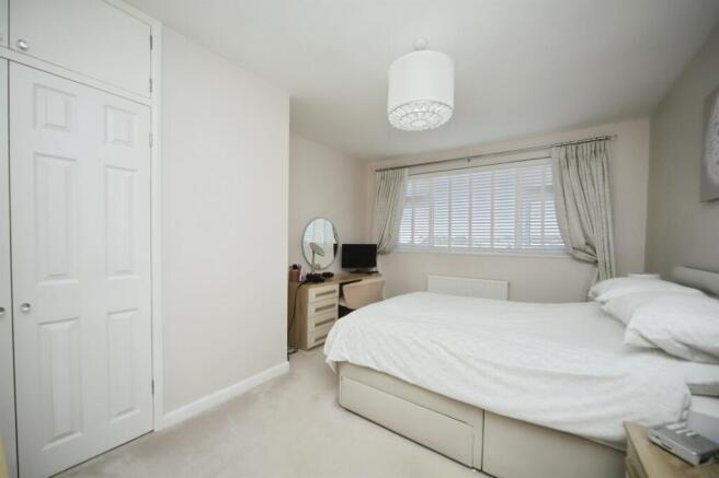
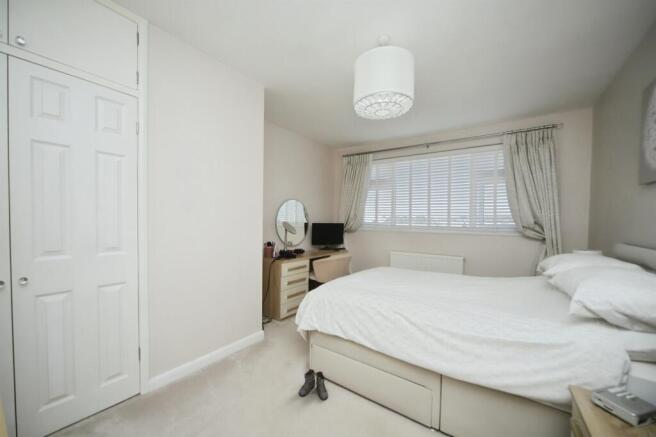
+ boots [298,368,329,401]
